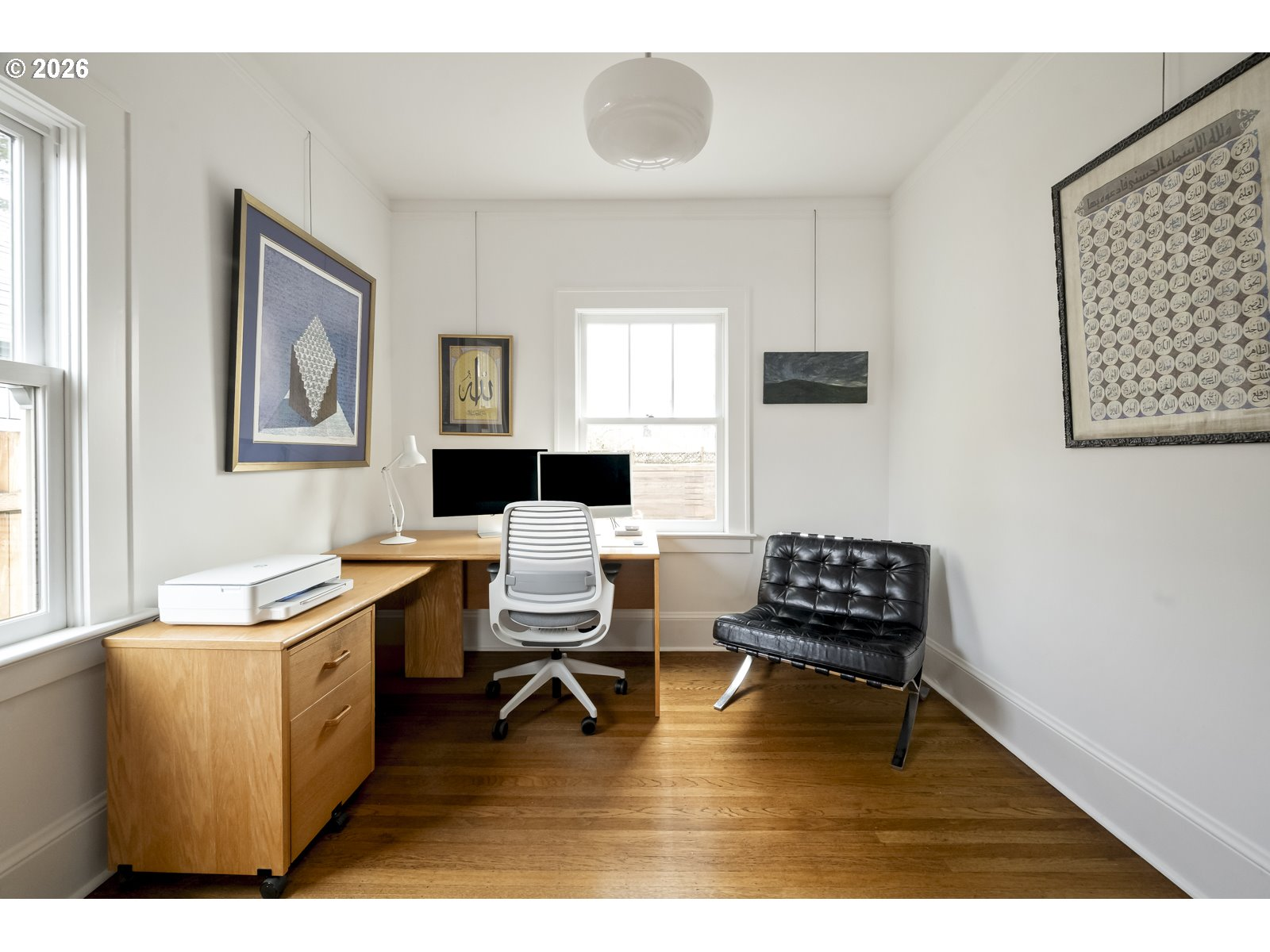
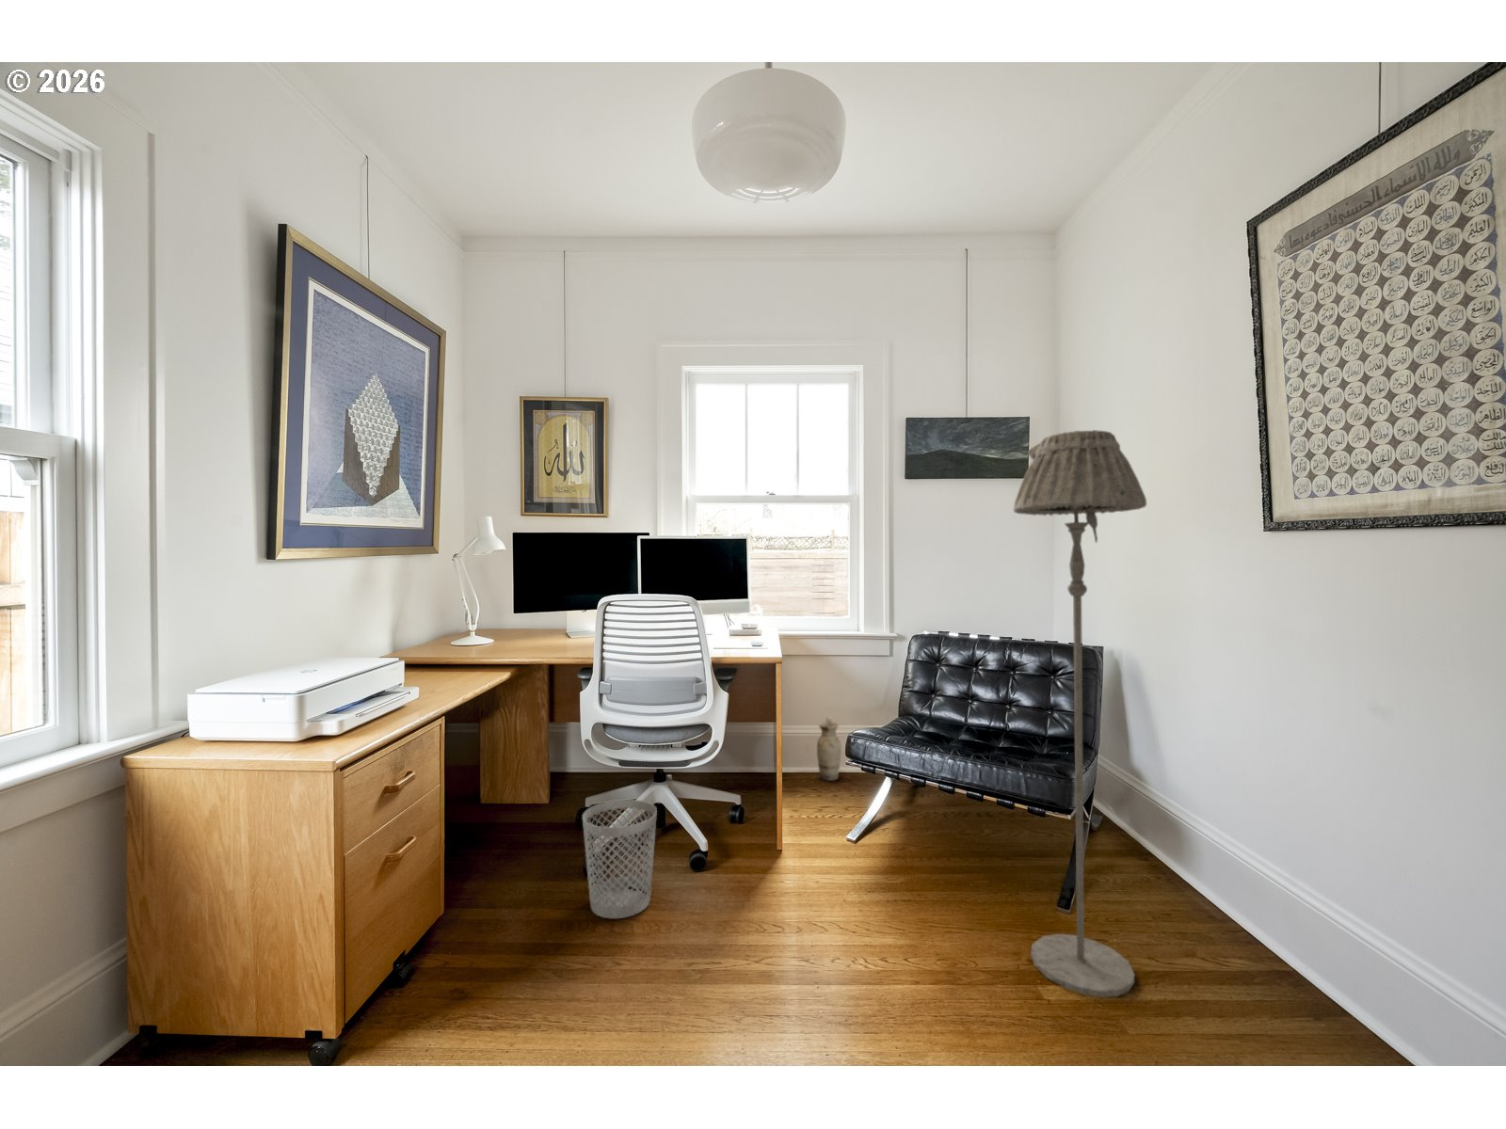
+ ceramic jug [816,715,842,782]
+ wastebasket [582,799,658,919]
+ floor lamp [1013,429,1148,999]
